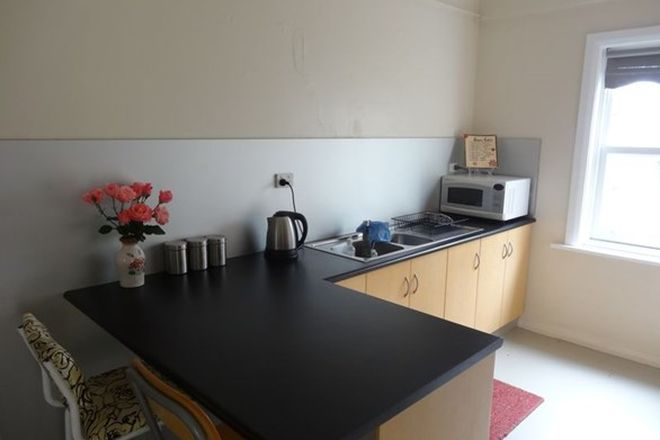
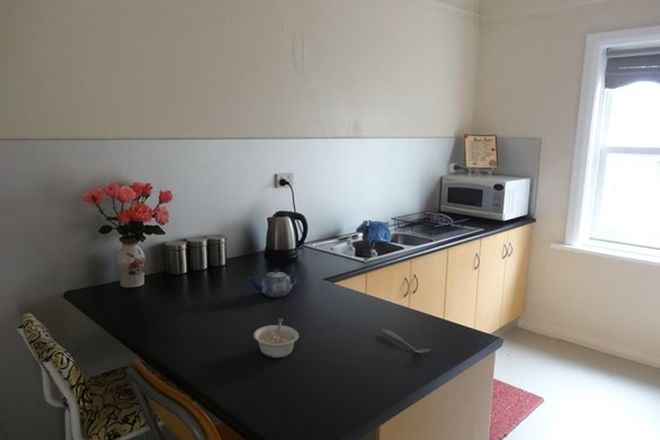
+ spoon [381,328,431,354]
+ legume [253,317,300,359]
+ teapot [247,268,300,298]
